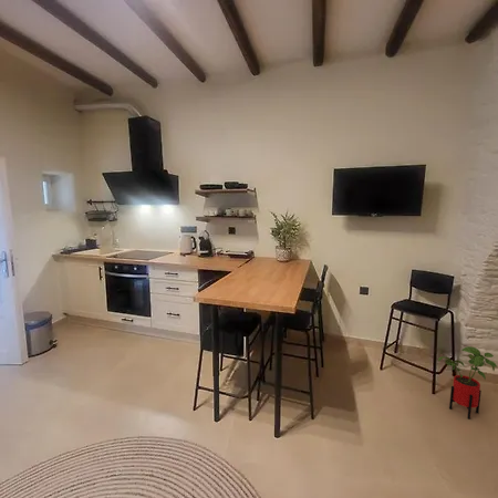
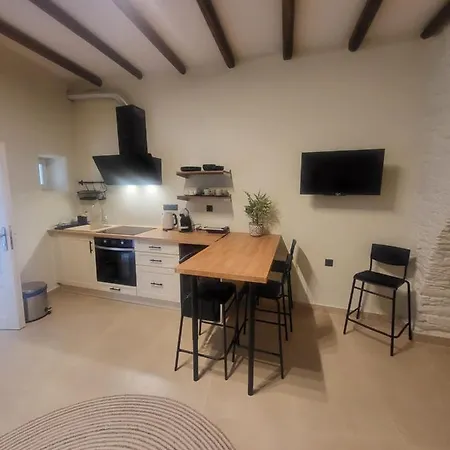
- house plant [437,345,498,421]
